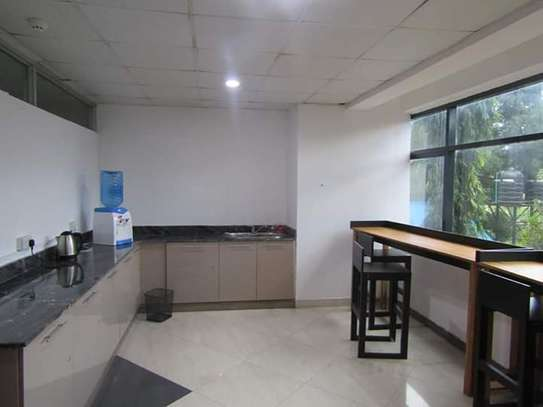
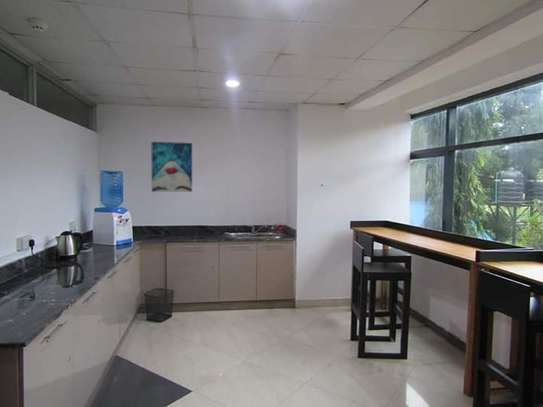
+ wall art [150,141,193,193]
